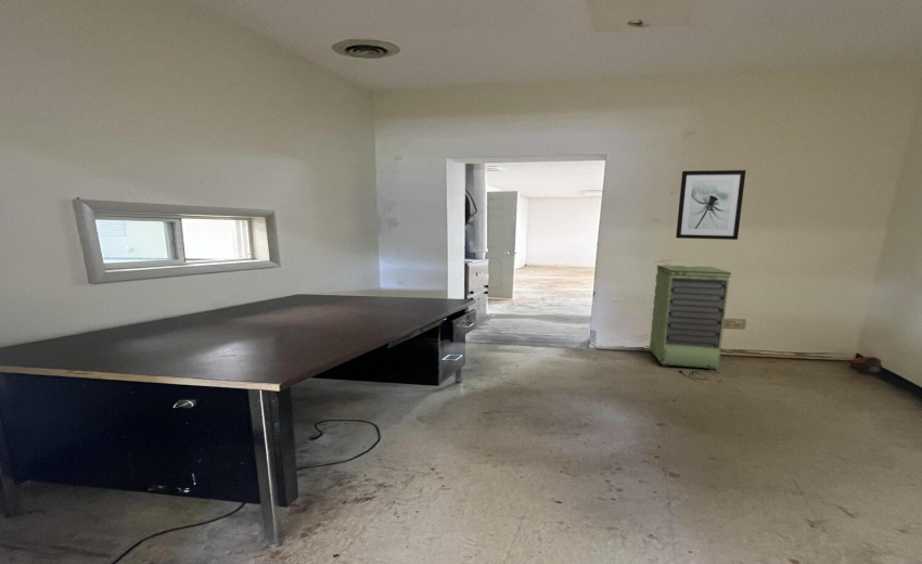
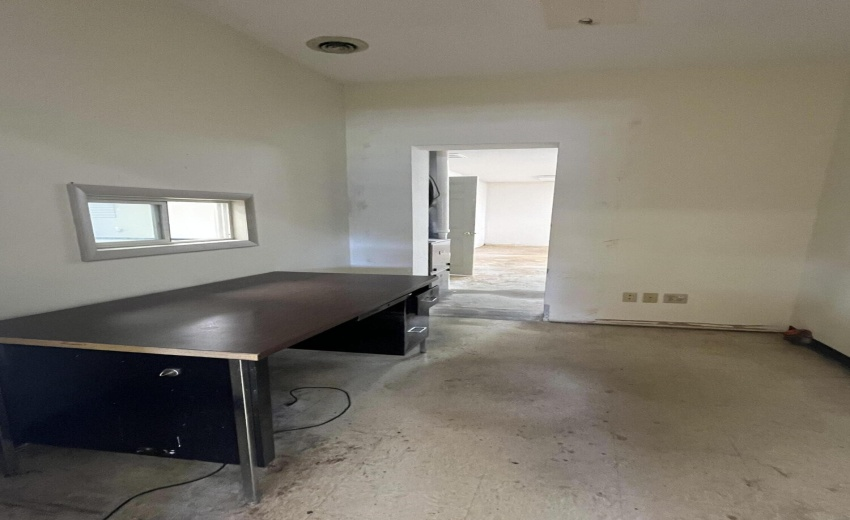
- wall art [675,169,747,241]
- storage cabinet [649,264,732,384]
